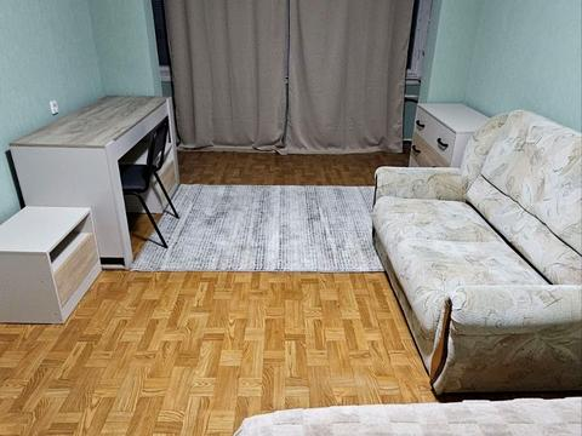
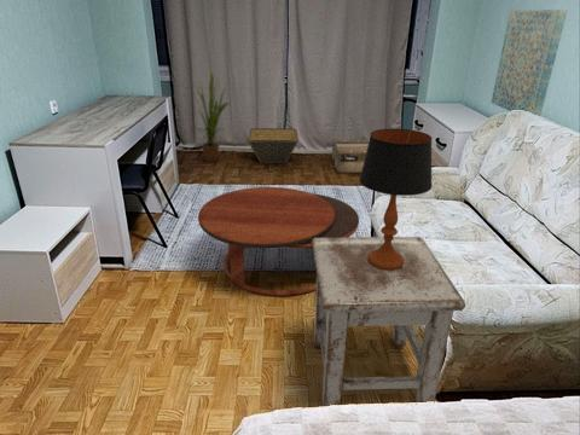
+ ceiling vent [331,138,370,174]
+ basket [246,127,300,164]
+ stool [311,236,466,407]
+ table lamp [359,128,434,271]
+ wall art [491,8,569,117]
+ house plant [180,69,231,163]
+ coffee table [197,186,360,297]
